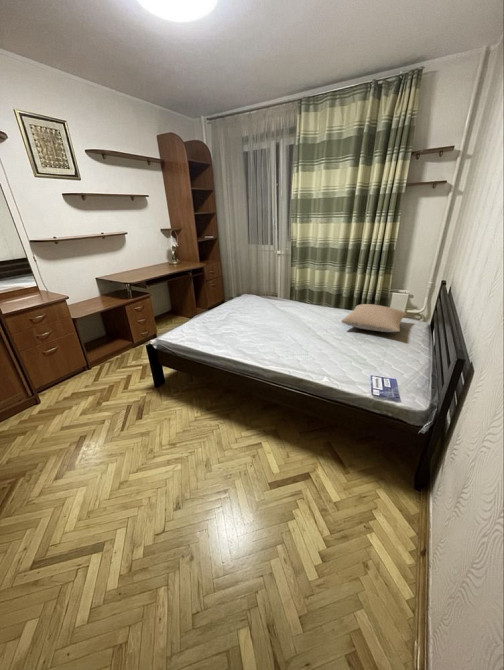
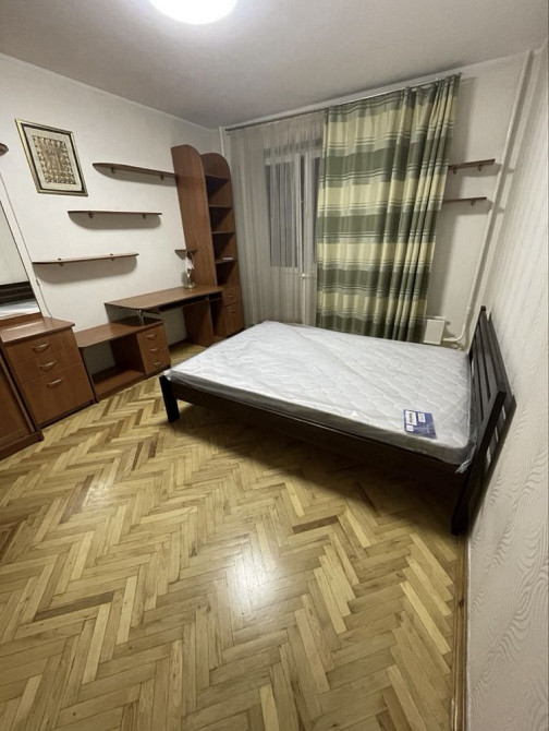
- pillow [340,303,408,333]
